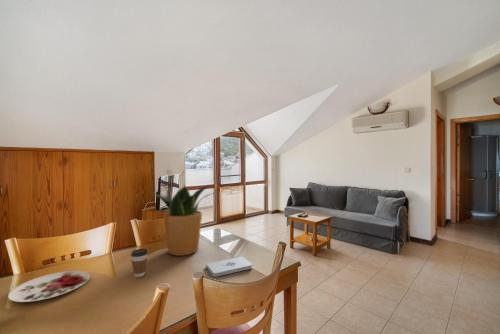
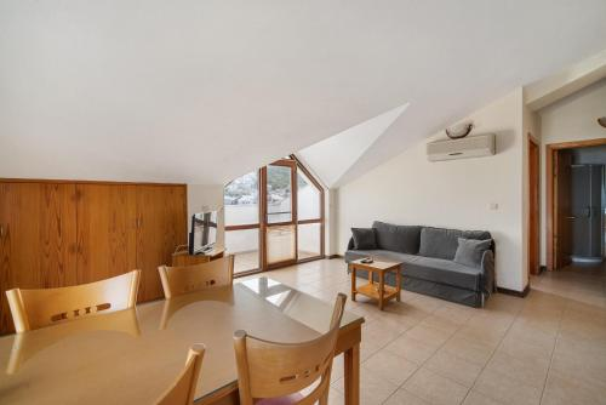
- coffee cup [130,248,149,278]
- plate [7,270,91,303]
- potted plant [148,183,215,257]
- notepad [205,256,253,278]
